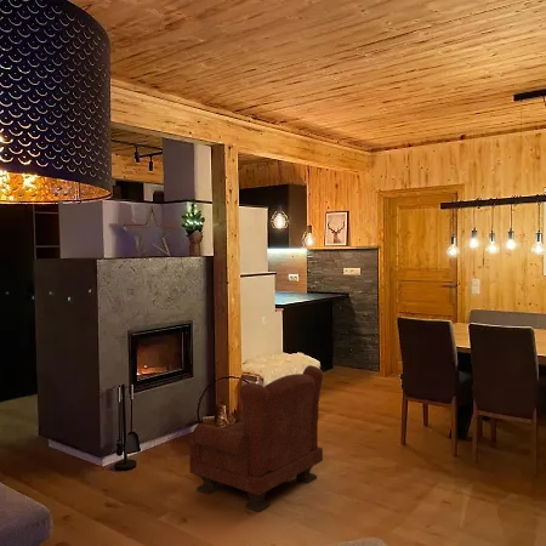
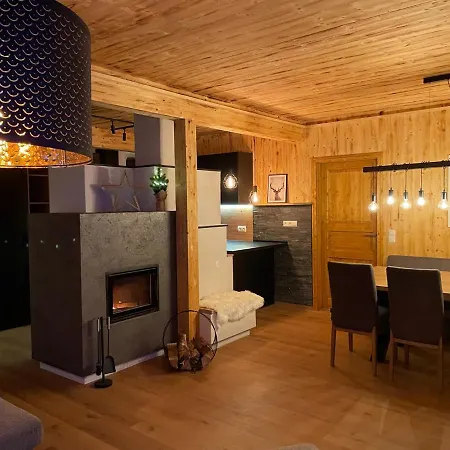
- armchair [188,364,324,513]
